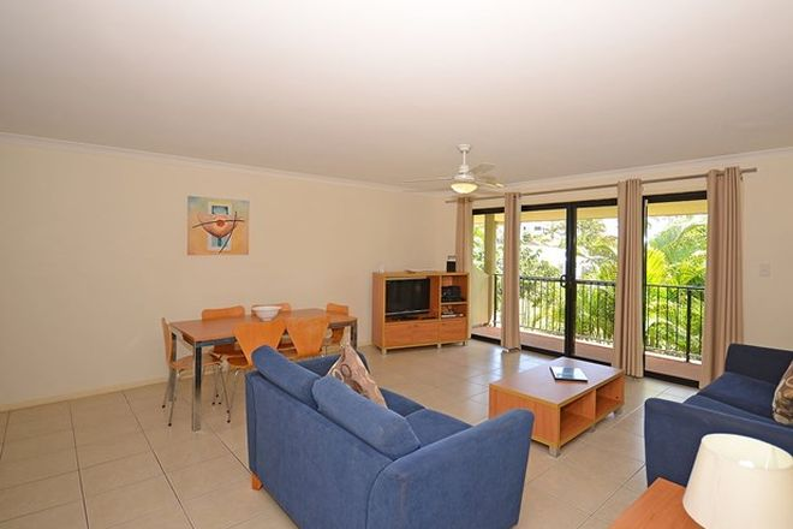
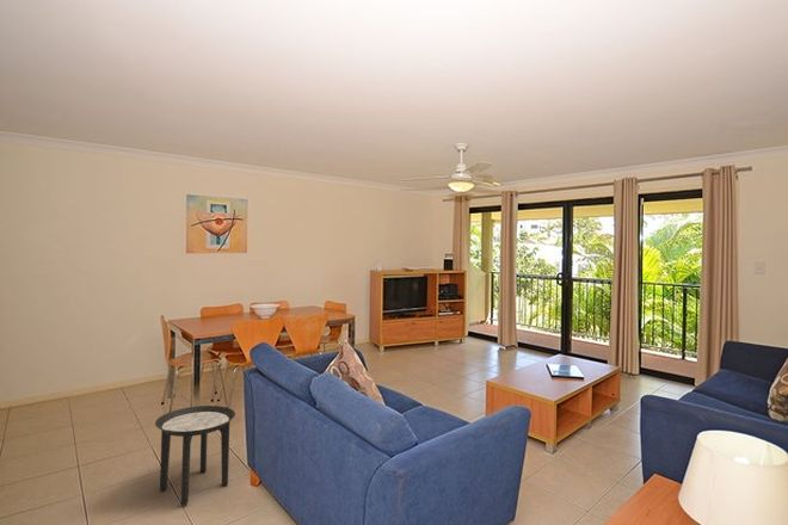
+ side table [154,404,236,506]
